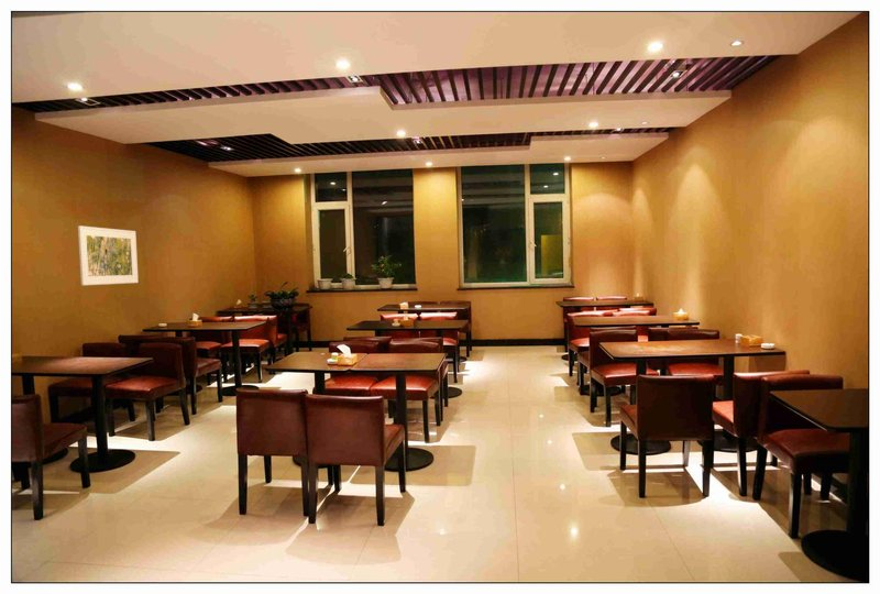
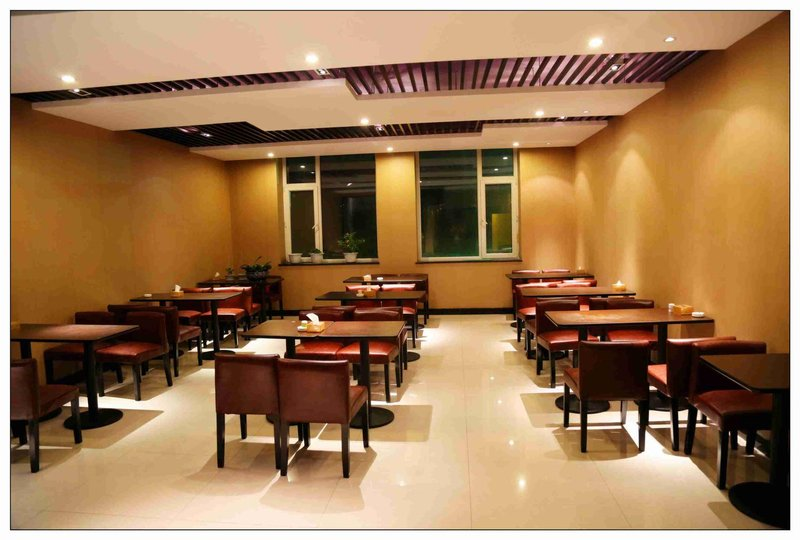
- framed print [77,224,140,286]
